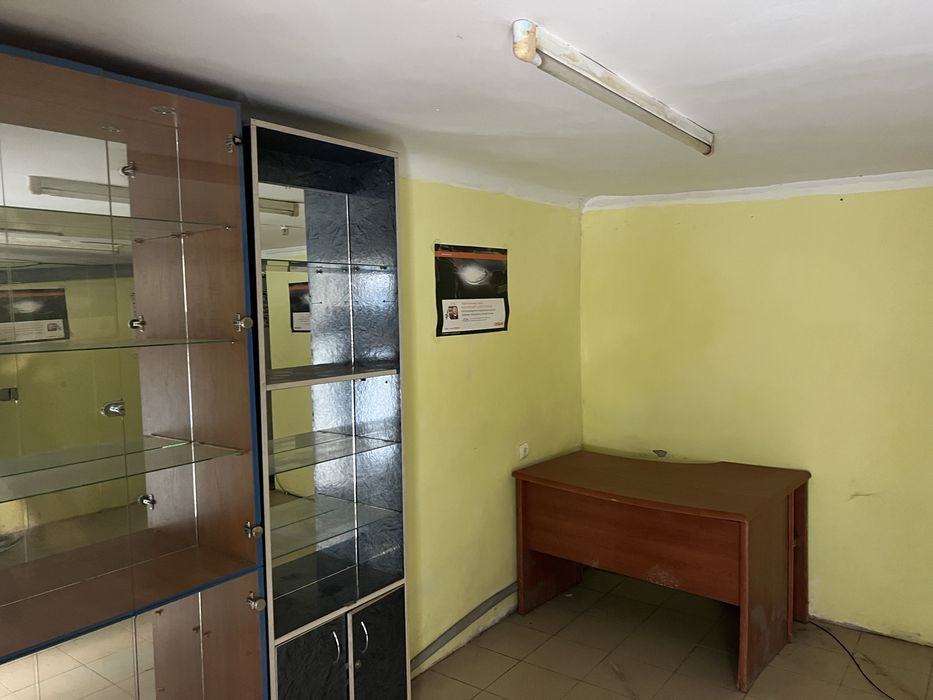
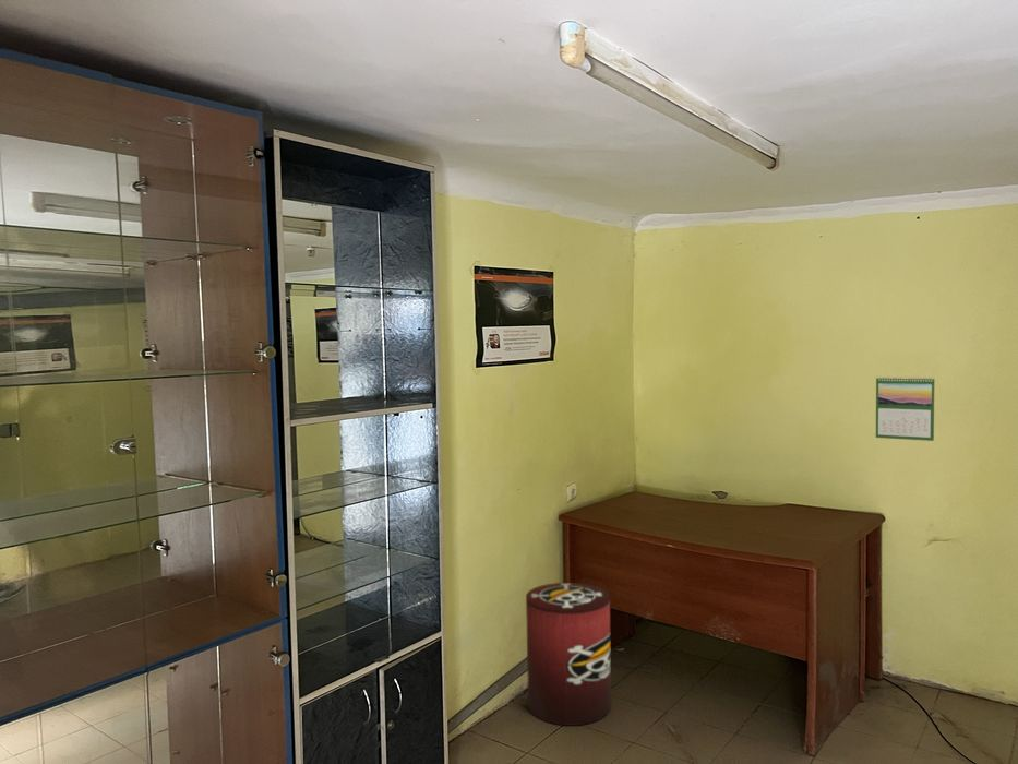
+ calendar [875,374,936,442]
+ waste bin [525,582,612,727]
